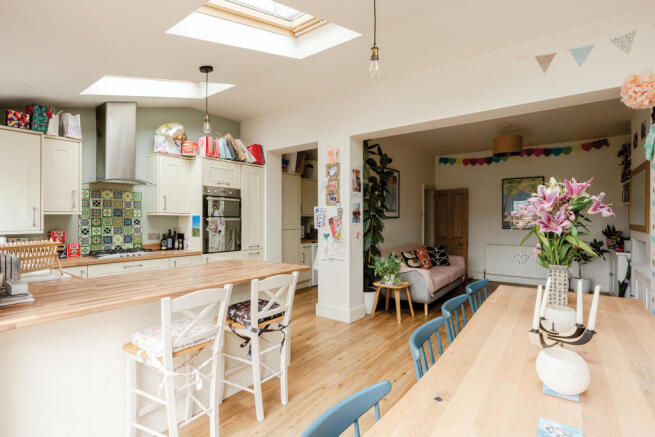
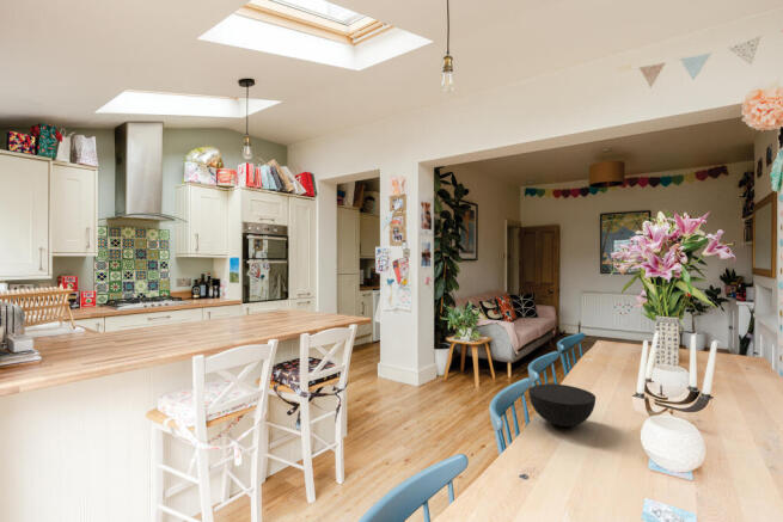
+ bowl [527,382,597,428]
